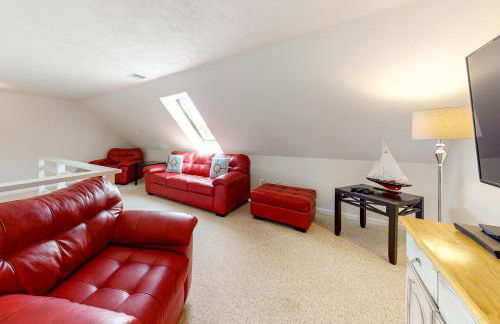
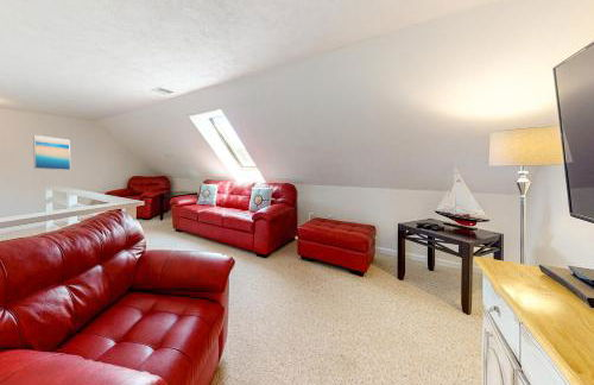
+ wall art [32,134,71,171]
